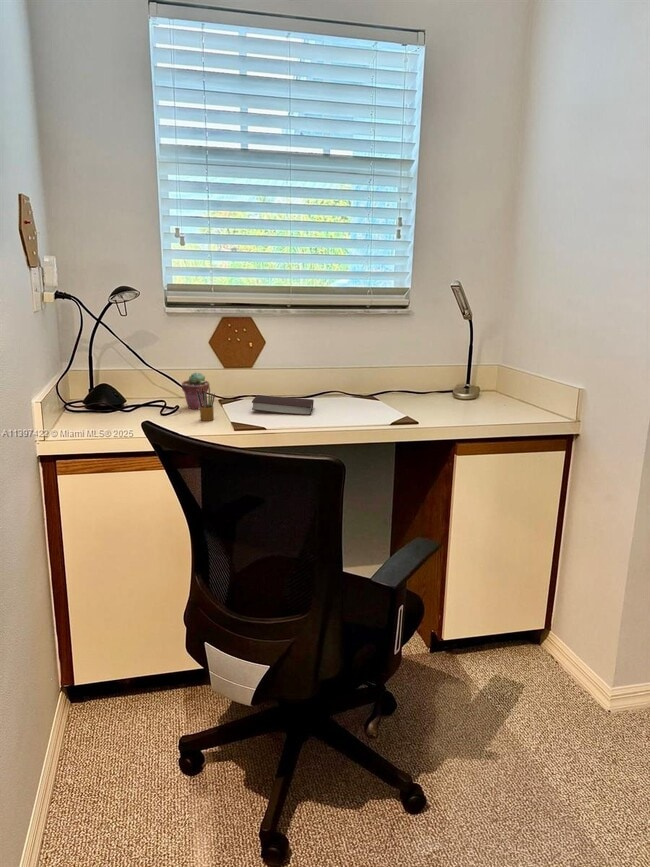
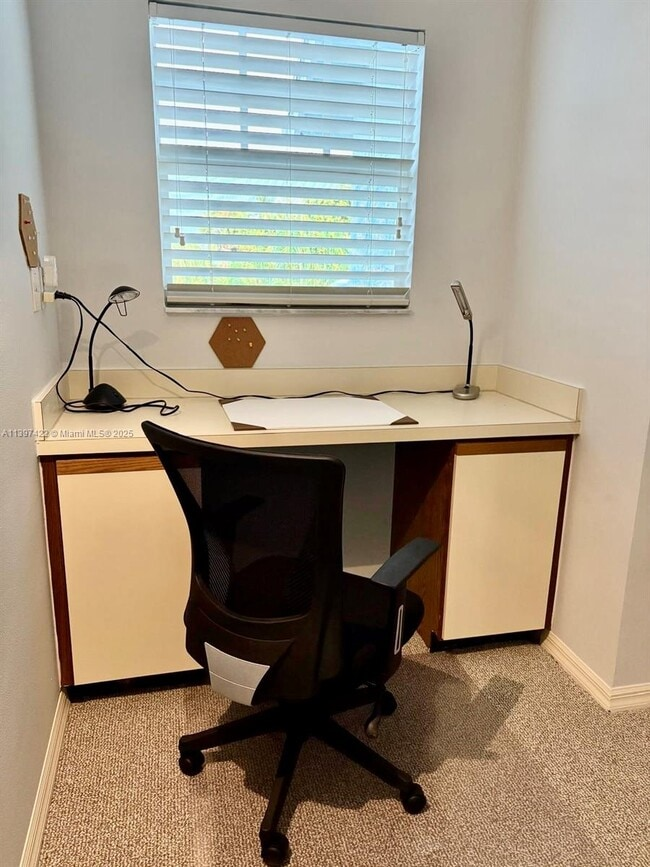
- pencil box [197,387,216,422]
- book [251,394,315,416]
- potted succulent [181,371,210,410]
